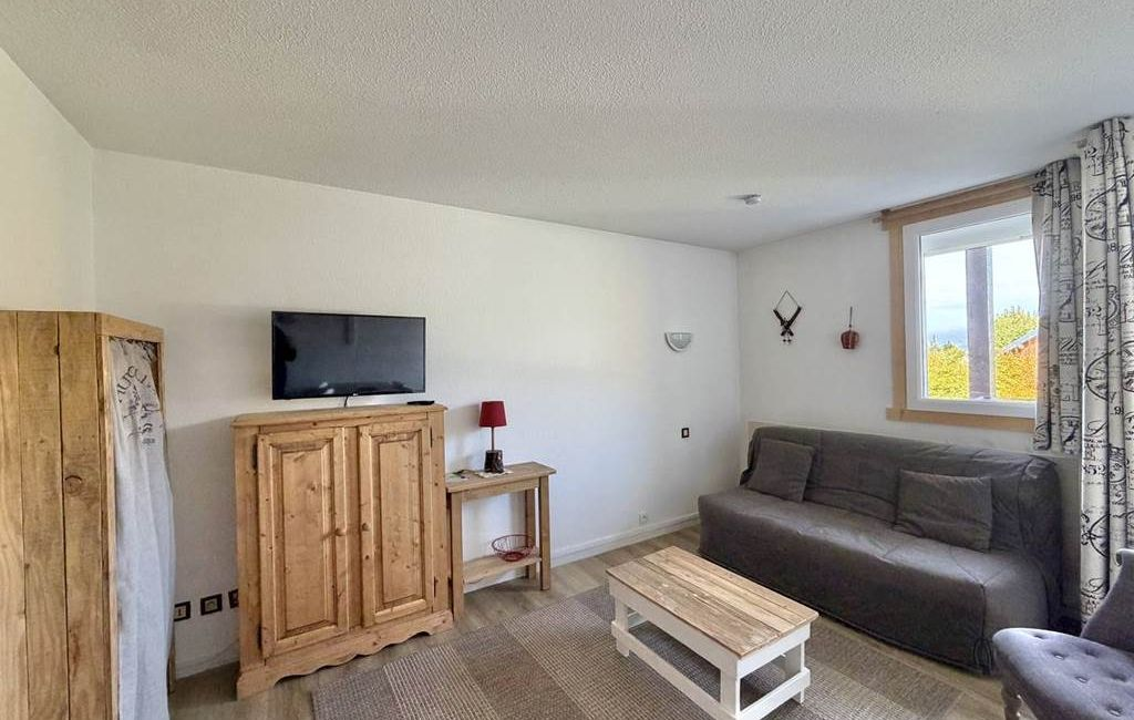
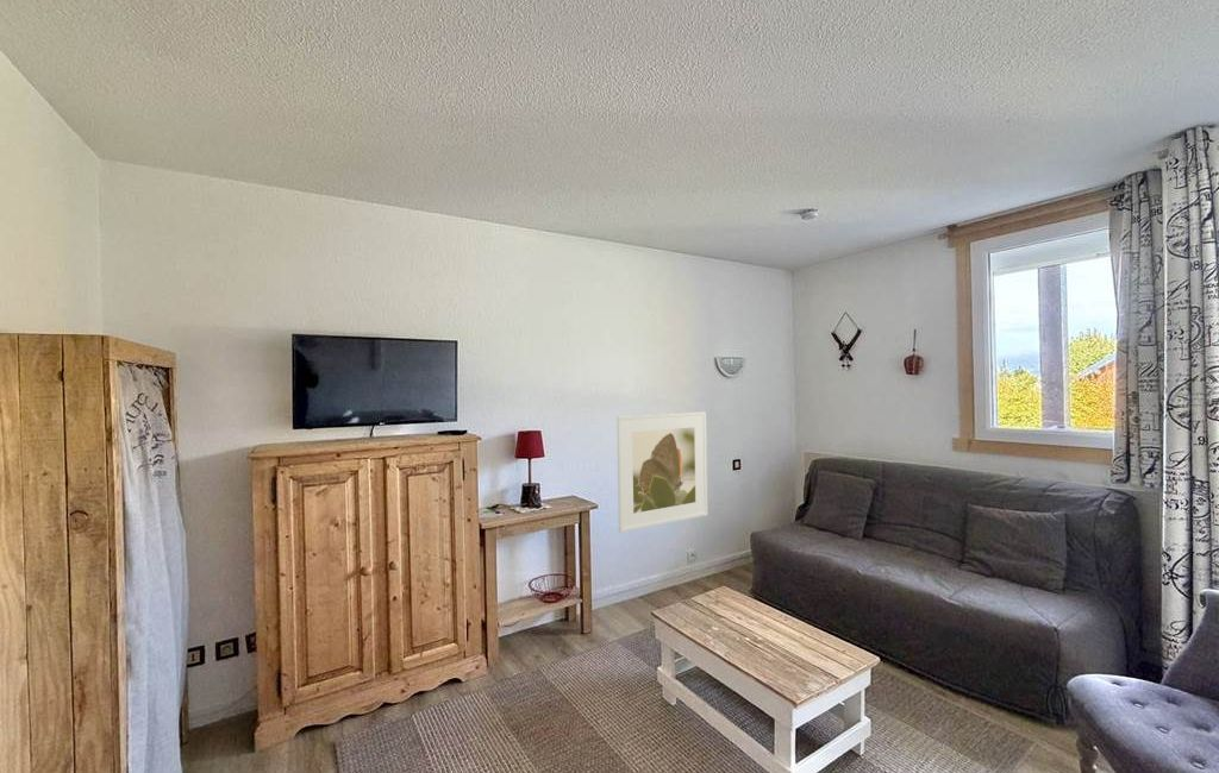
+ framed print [615,410,708,534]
